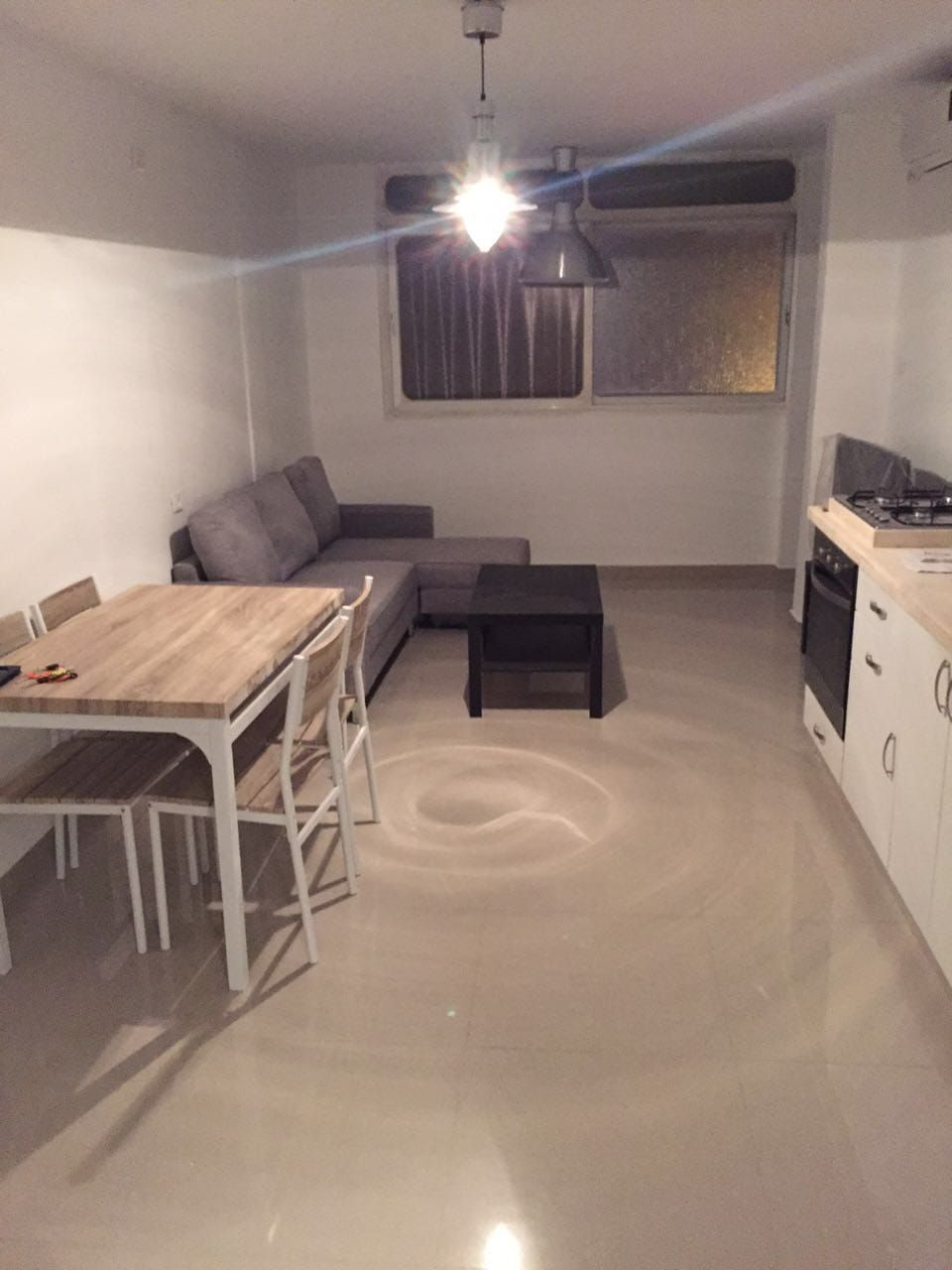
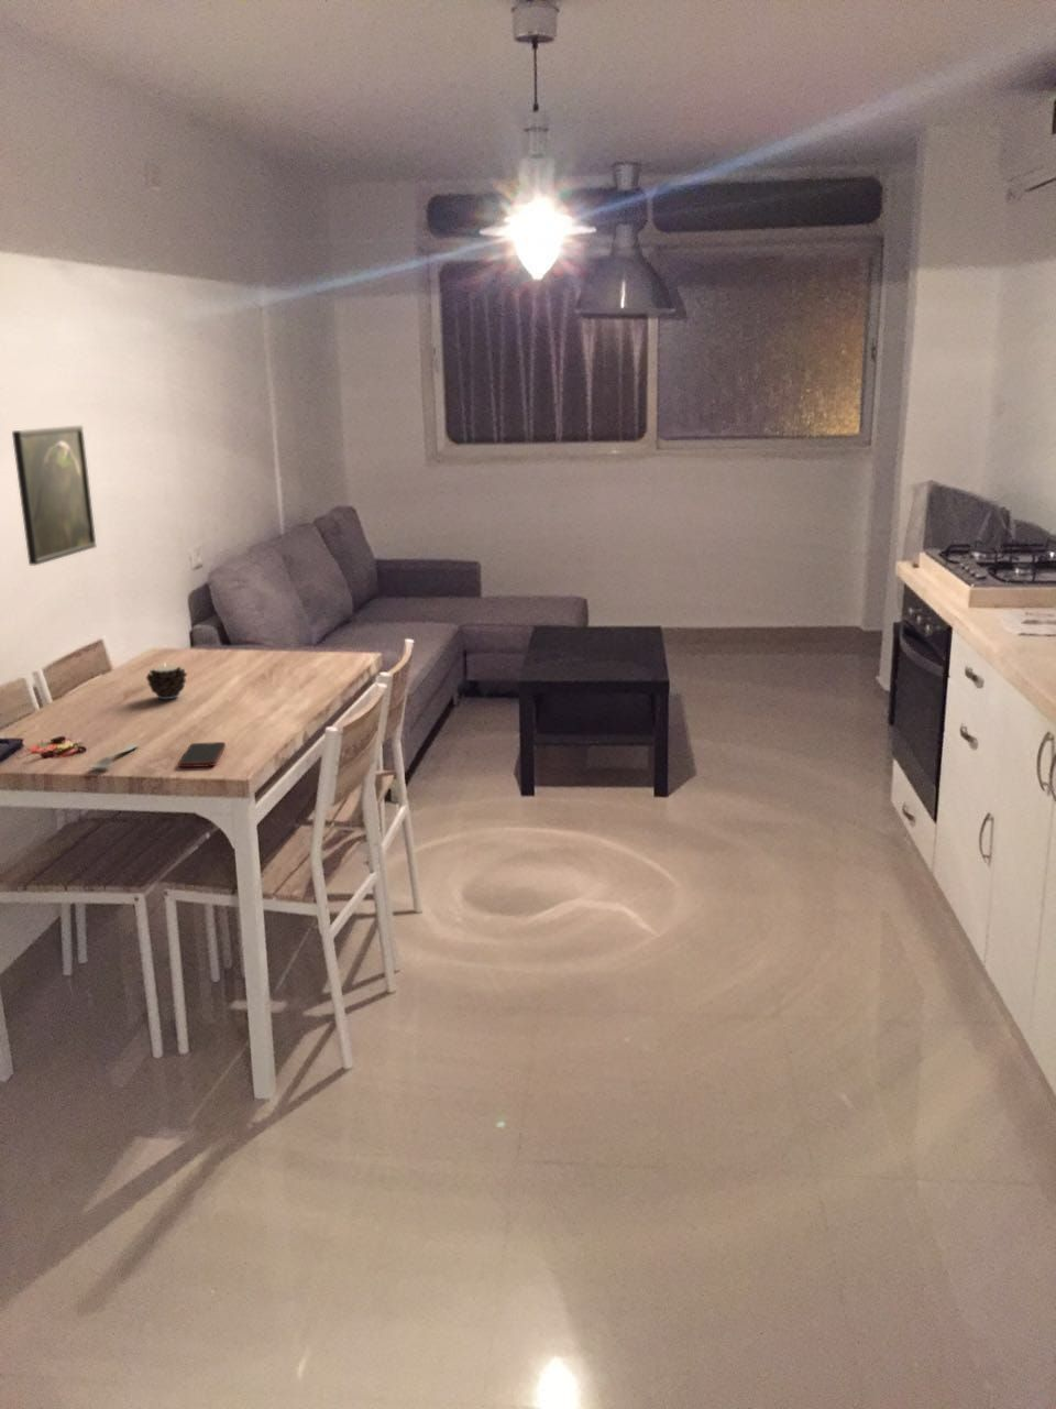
+ candle [145,662,189,700]
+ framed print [11,425,97,566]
+ cell phone [177,741,226,769]
+ spoon [89,743,140,771]
